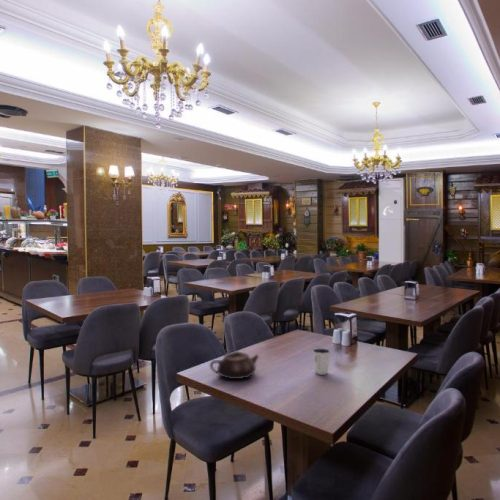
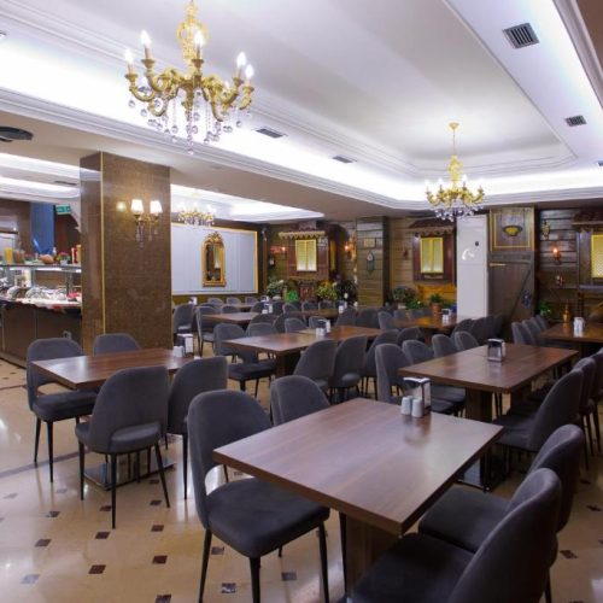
- teapot [209,350,260,380]
- dixie cup [312,347,331,376]
